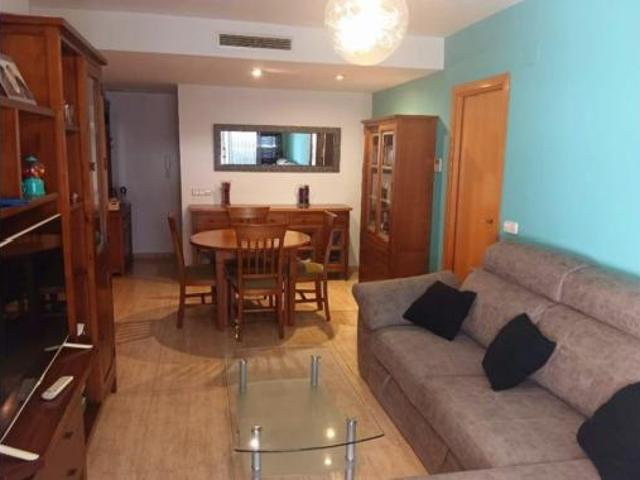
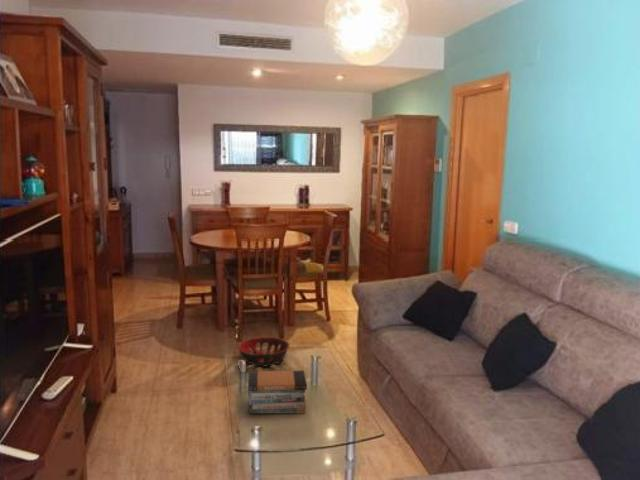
+ book stack [247,369,308,414]
+ decorative bowl [236,336,291,368]
